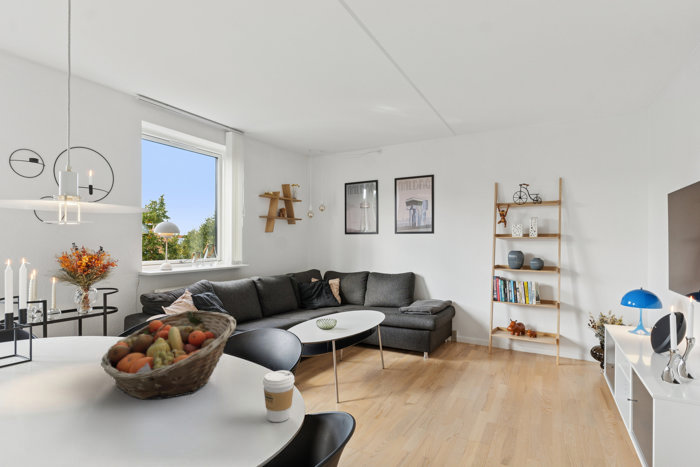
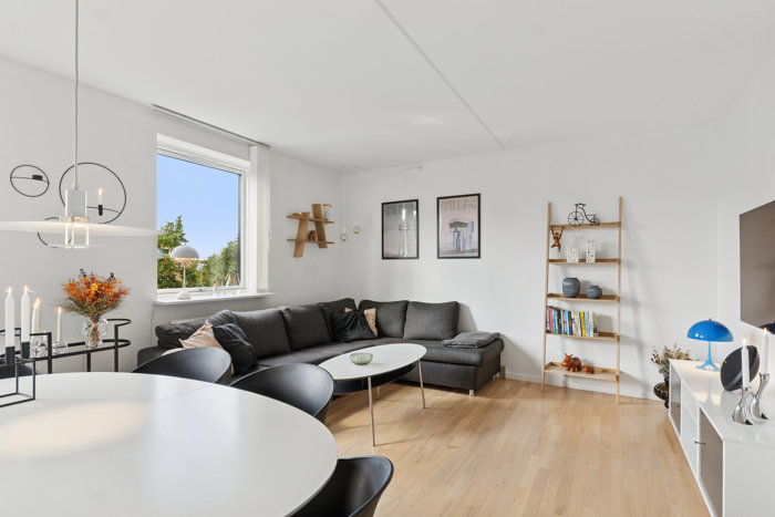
- fruit basket [100,310,237,400]
- coffee cup [262,369,296,423]
